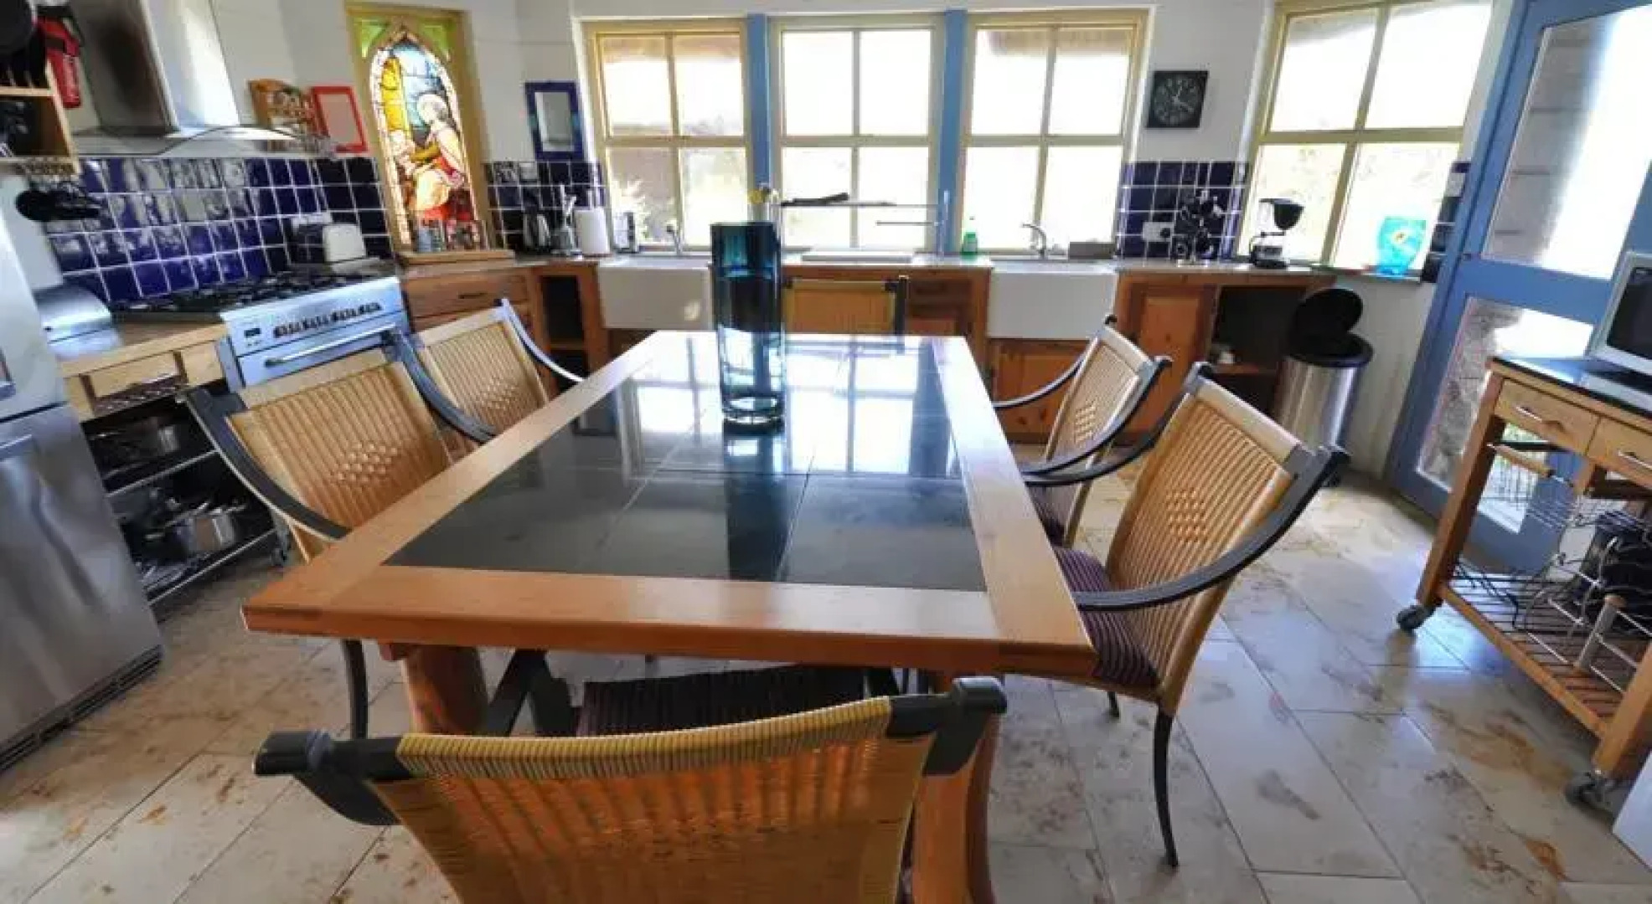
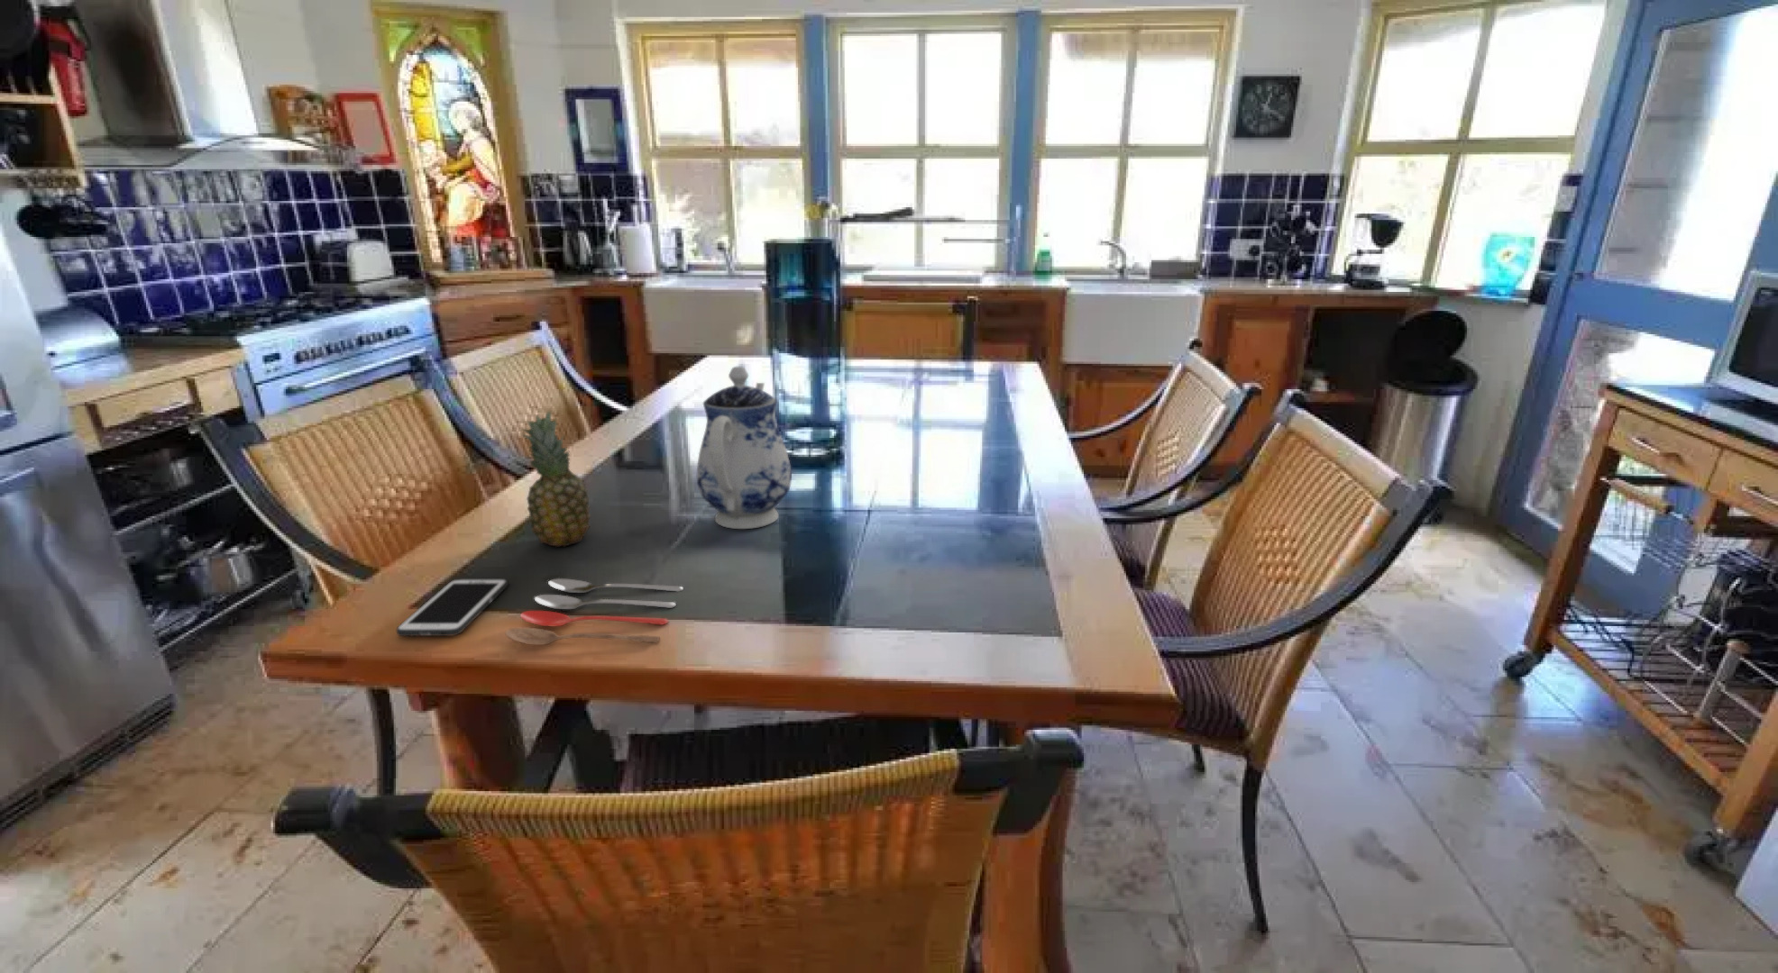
+ cell phone [394,578,508,637]
+ cooking utensil [505,578,685,646]
+ teapot [697,365,792,530]
+ fruit [520,409,591,548]
